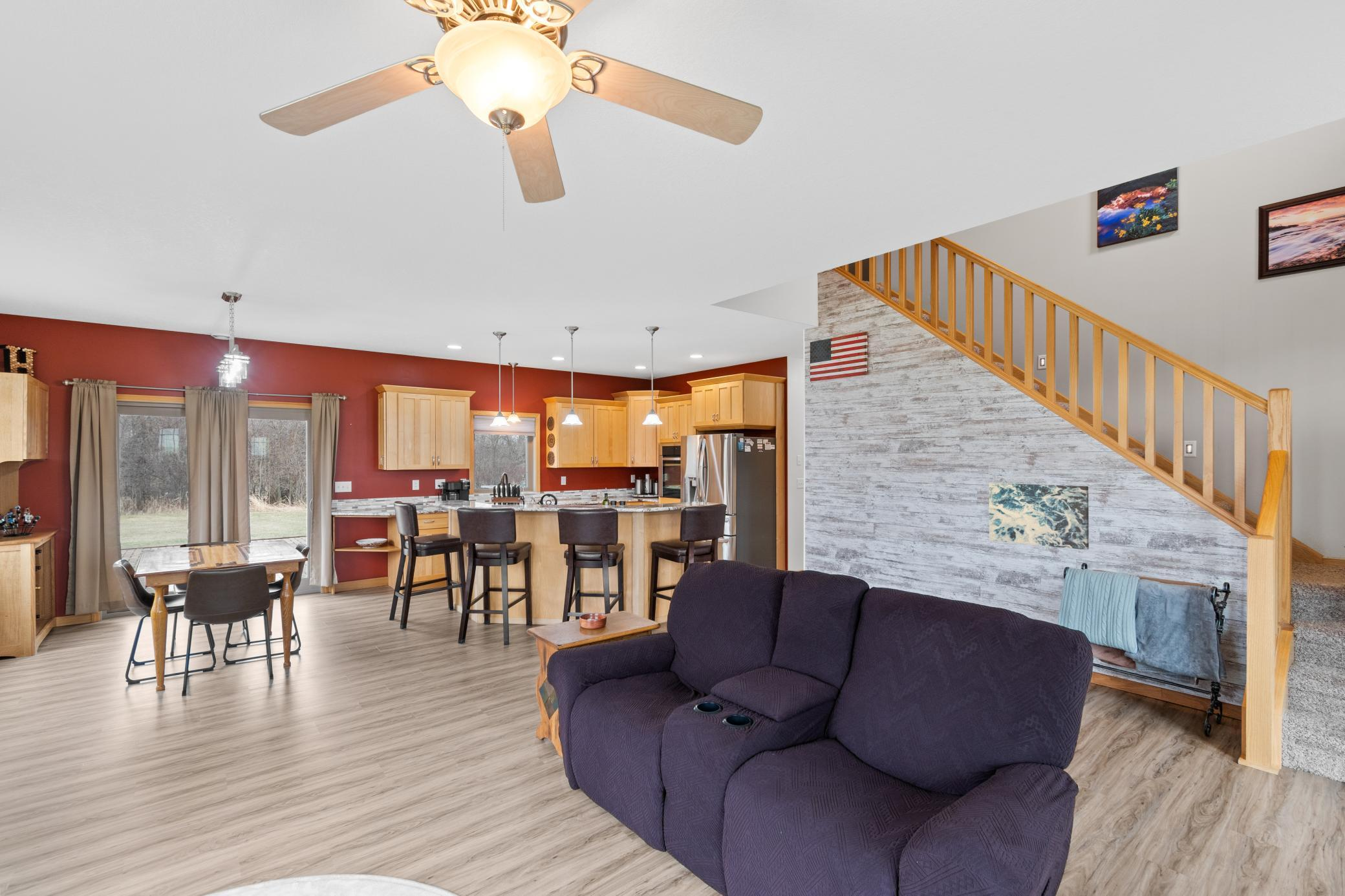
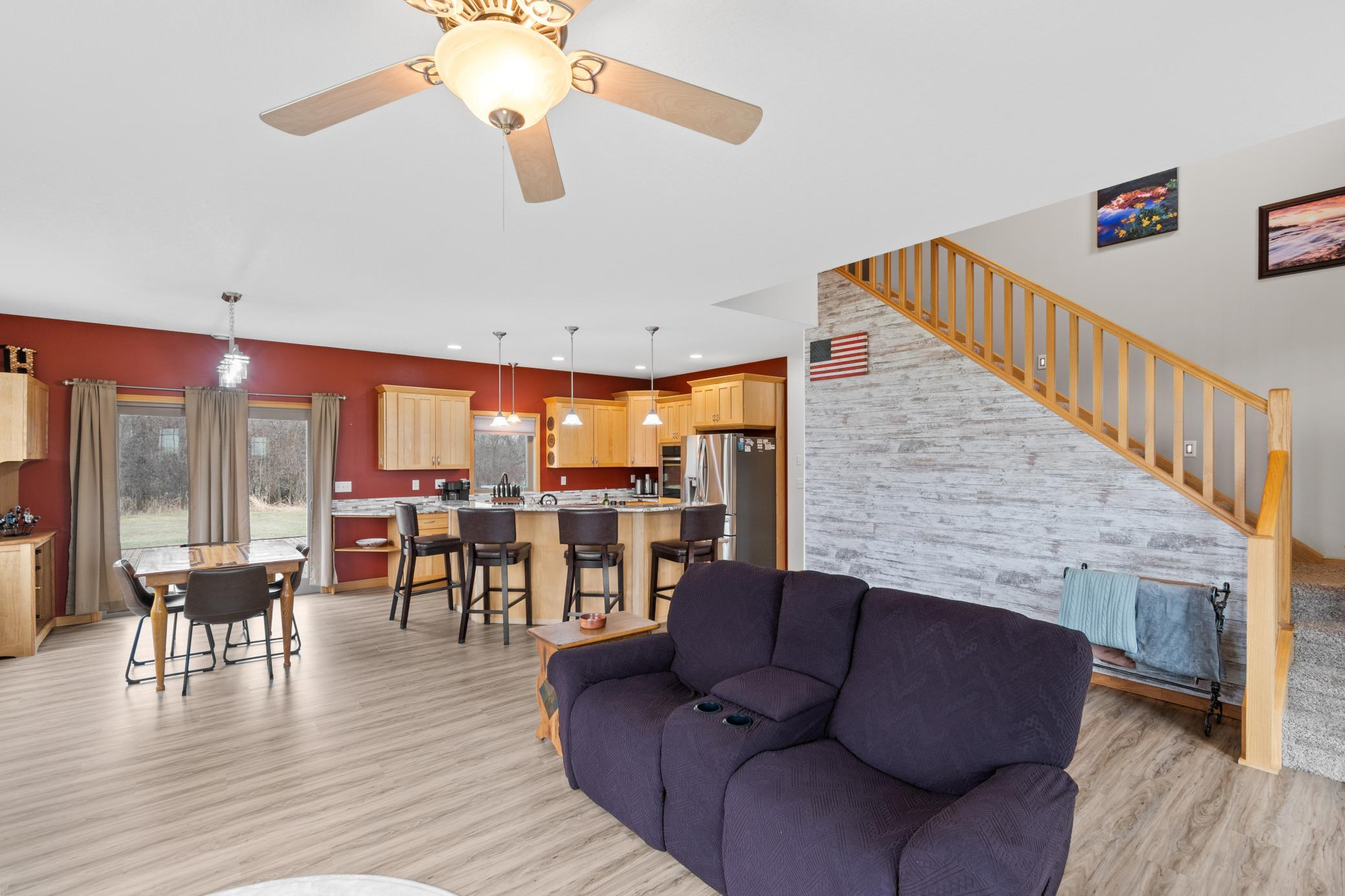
- wall art [989,482,1090,550]
